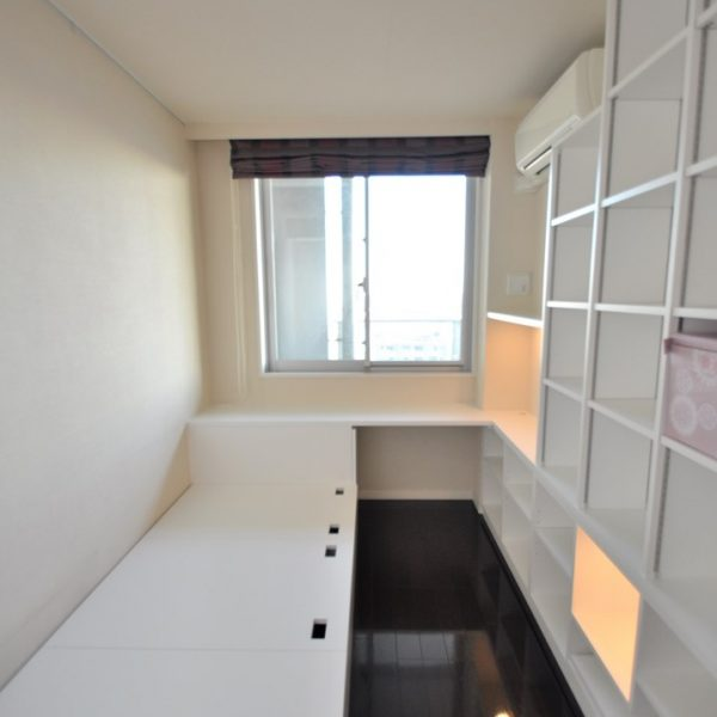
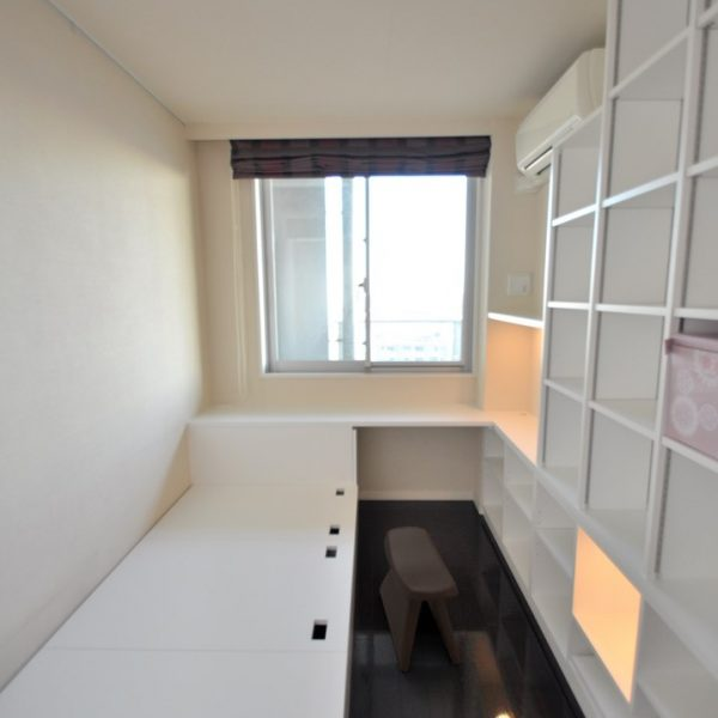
+ stool [379,525,462,674]
